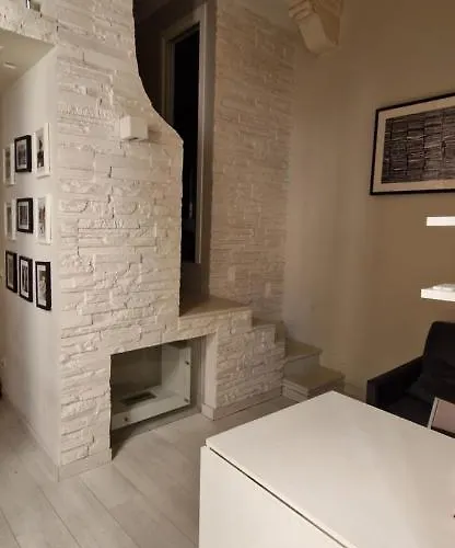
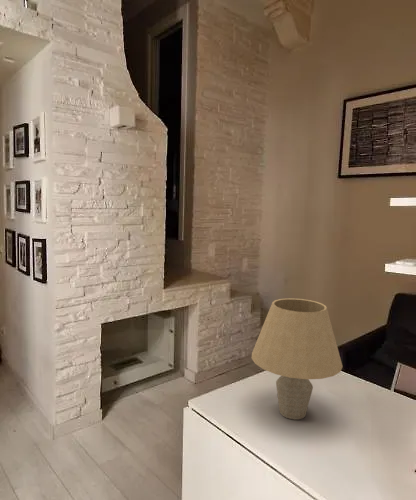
+ table lamp [251,297,344,421]
